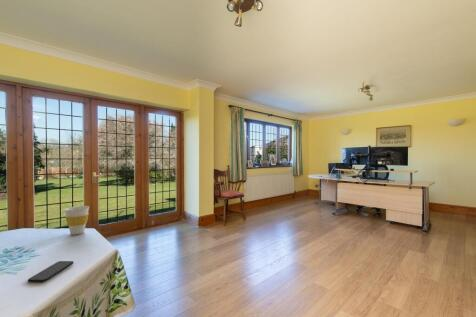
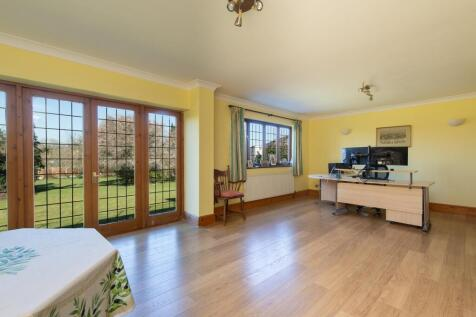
- smartphone [27,260,75,283]
- cup [63,205,90,236]
